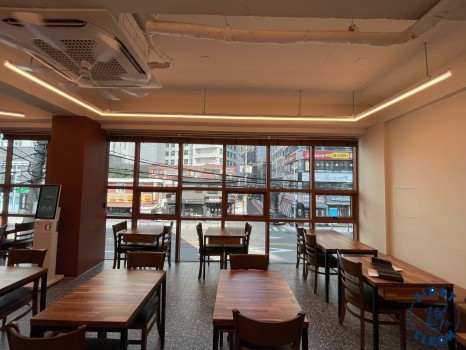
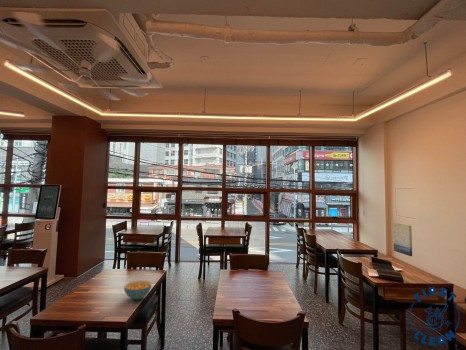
+ wall art [392,222,413,257]
+ cereal bowl [123,280,153,301]
